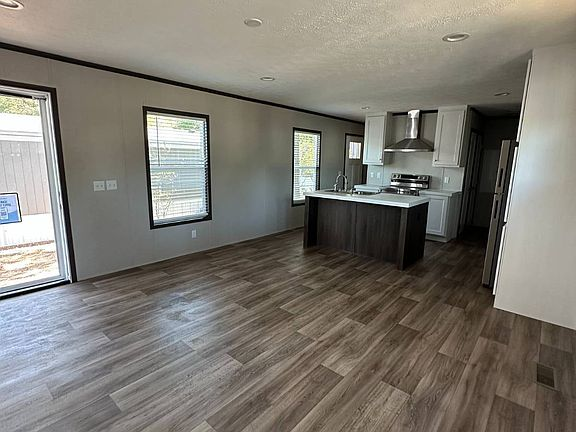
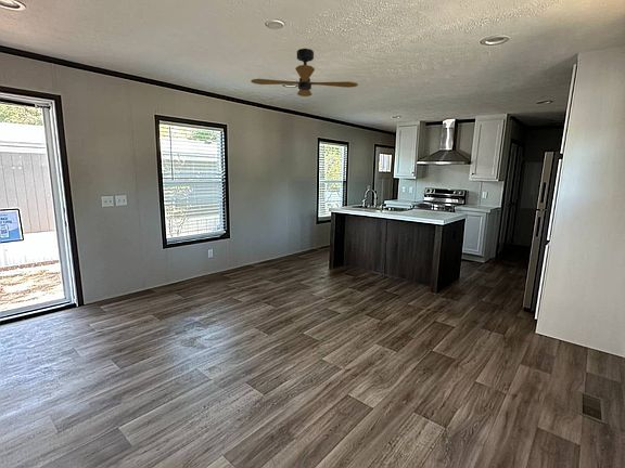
+ ceiling fan [250,48,359,98]
